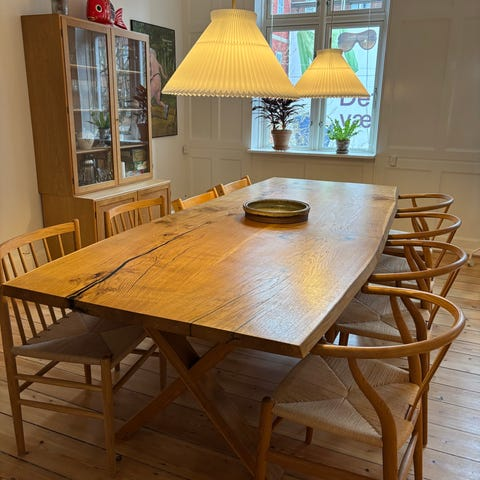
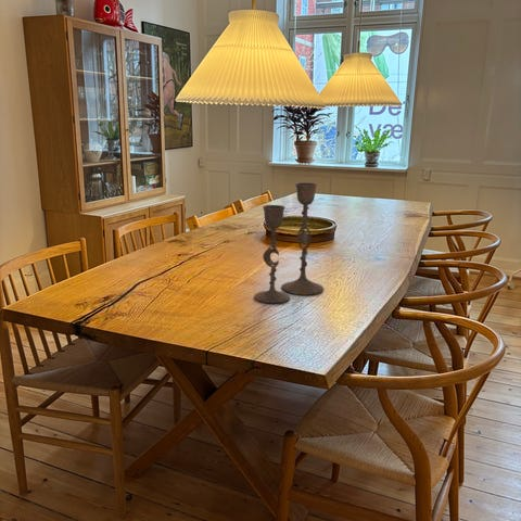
+ candlestick [253,181,325,304]
